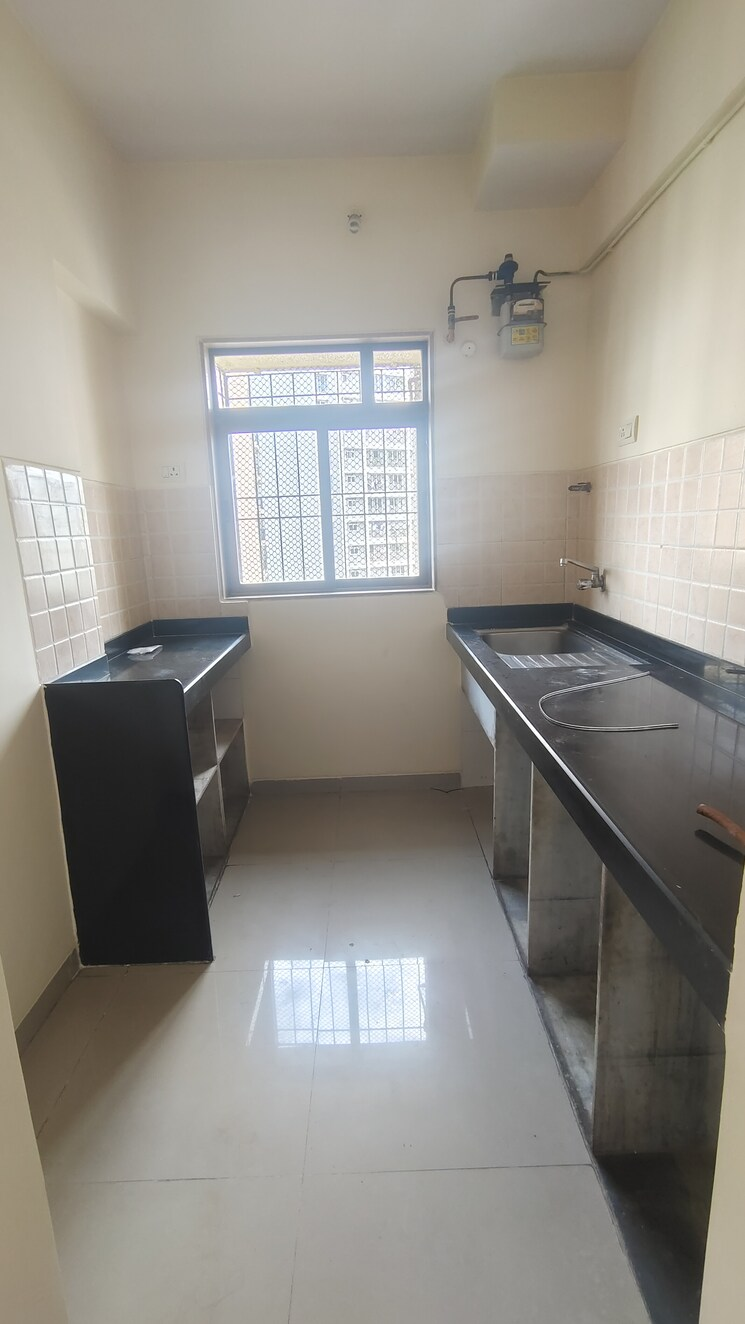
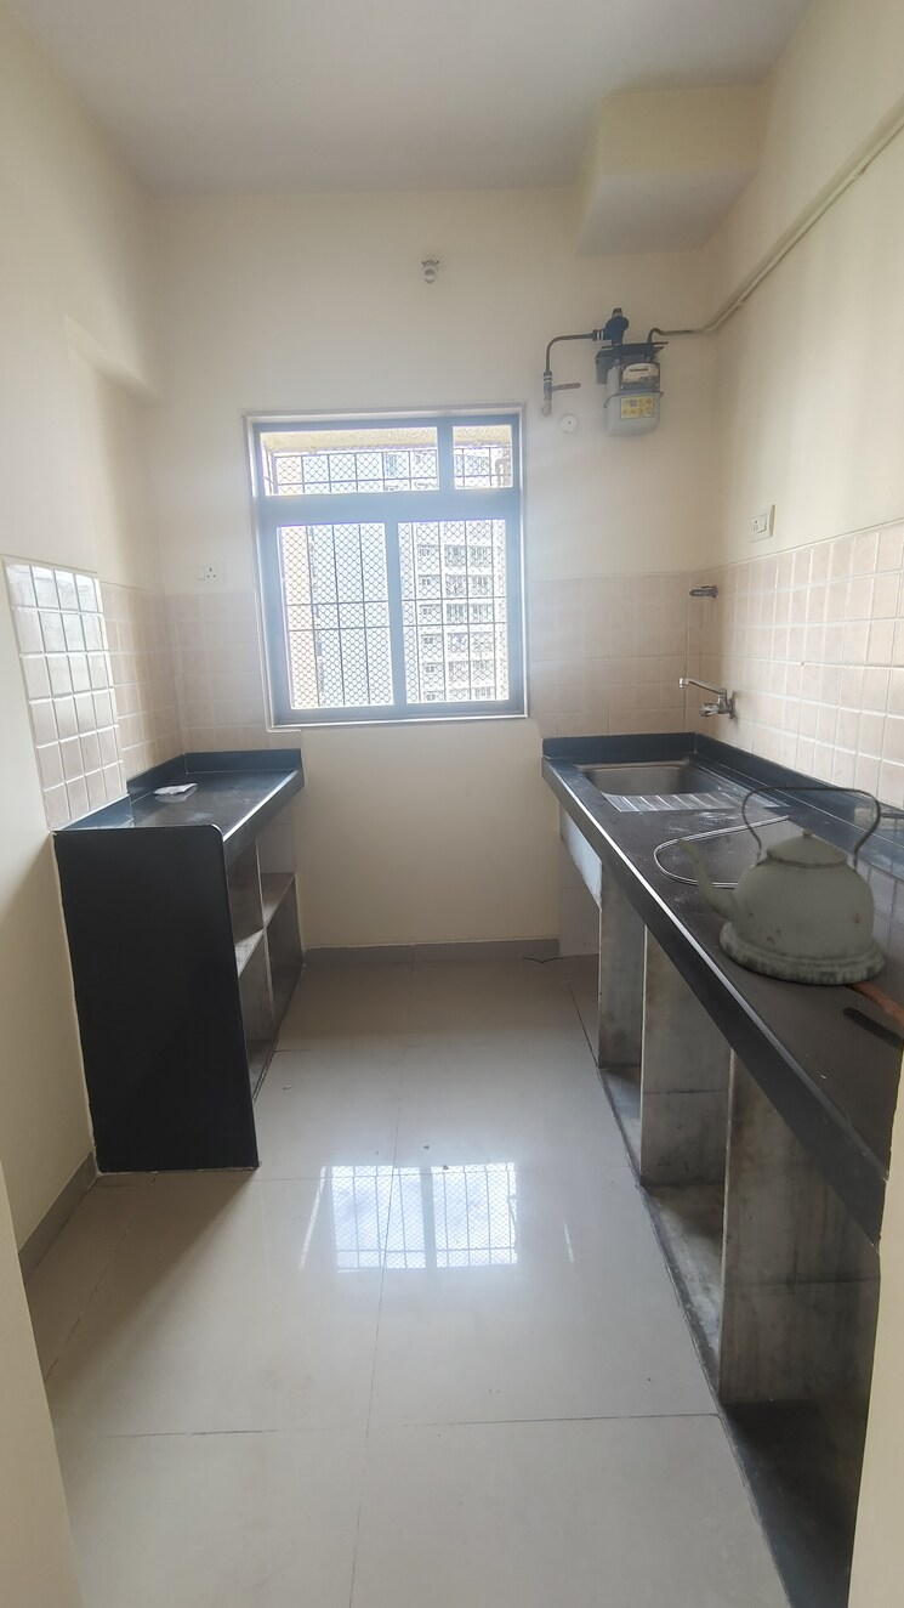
+ kettle [673,785,886,986]
